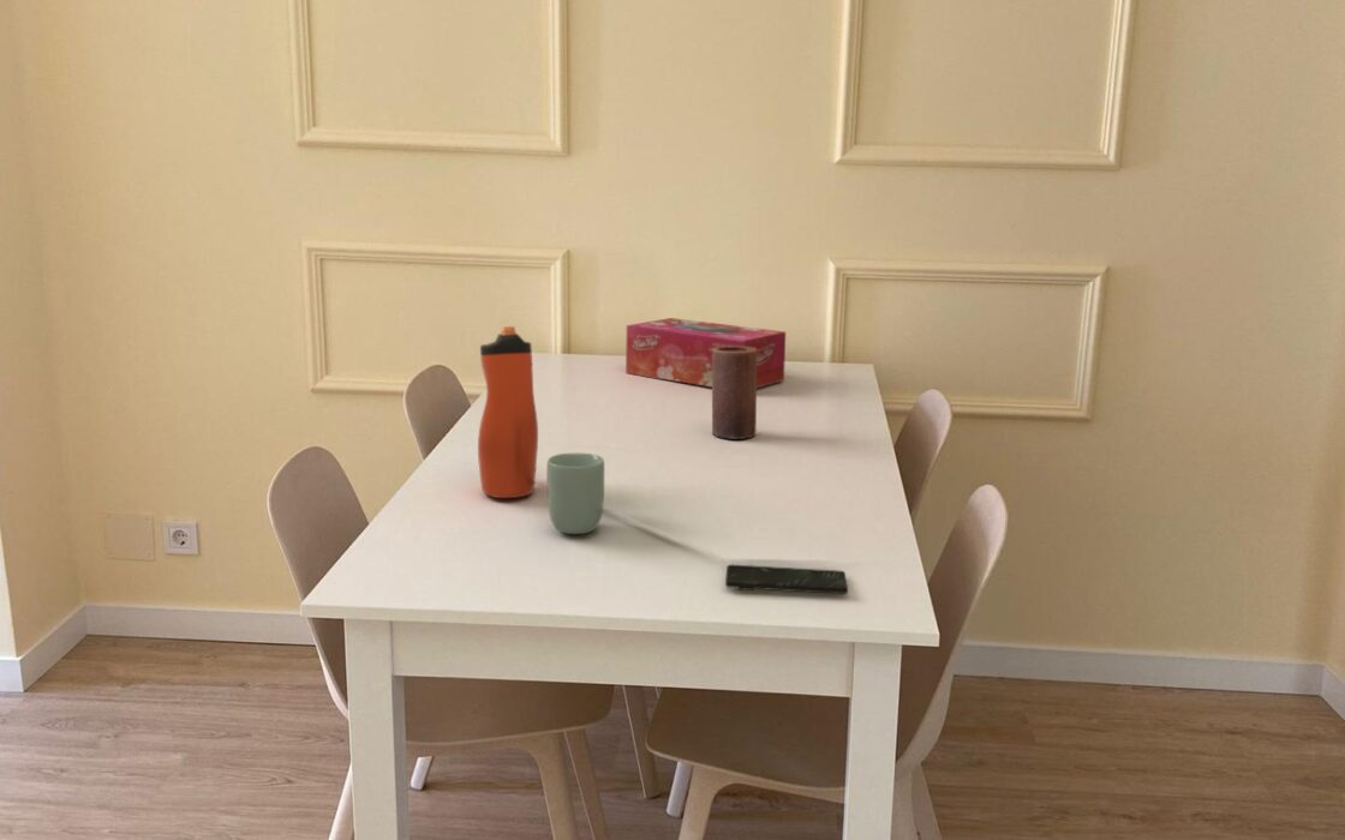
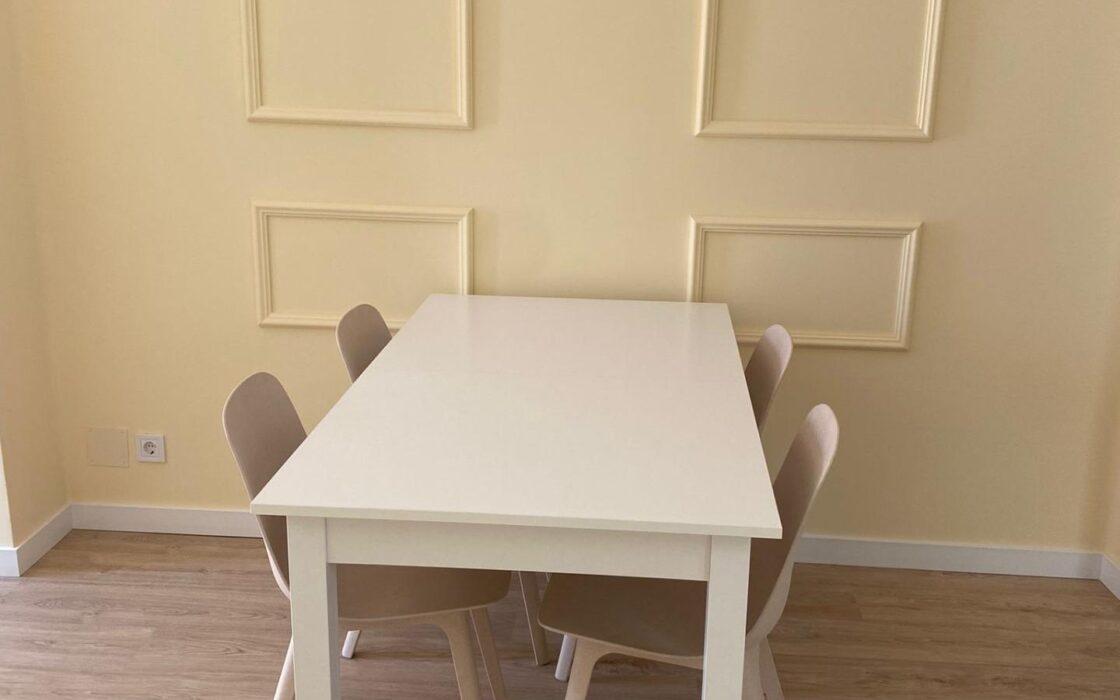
- smartphone [724,564,849,595]
- candle [711,346,758,440]
- cup [545,451,605,535]
- water bottle [477,325,539,499]
- tissue box [624,317,787,389]
